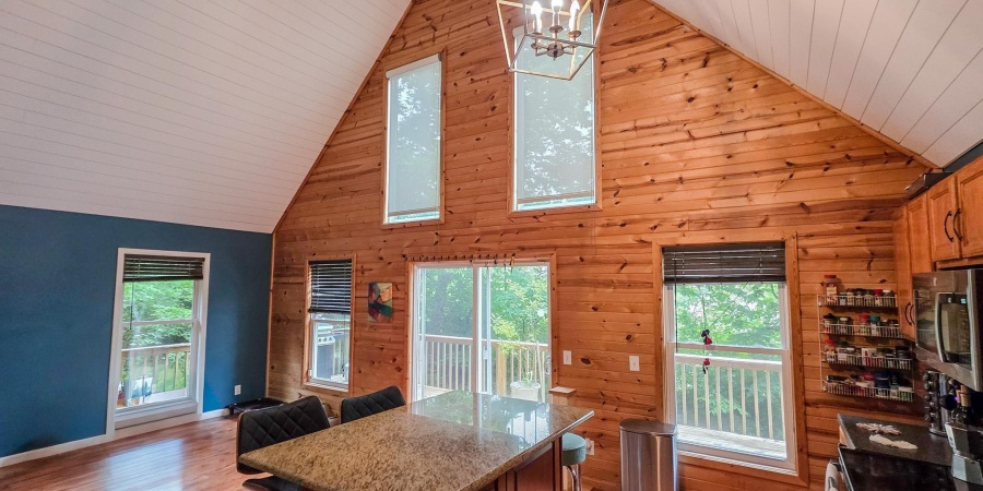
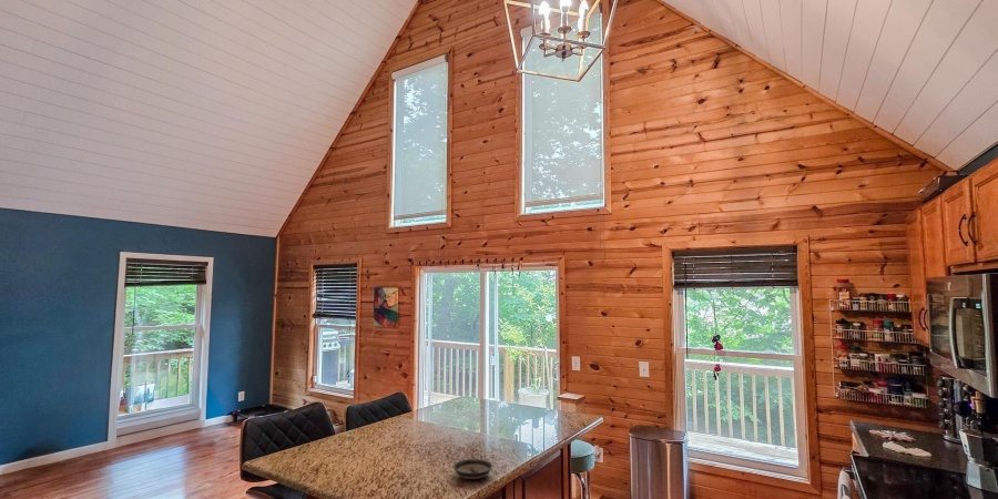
+ saucer [452,458,493,480]
